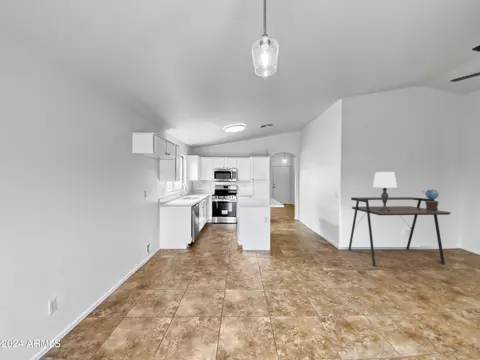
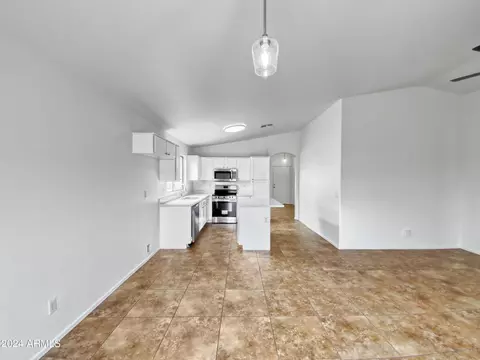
- globe [421,188,440,212]
- lamp [372,171,398,212]
- desk [347,196,452,267]
